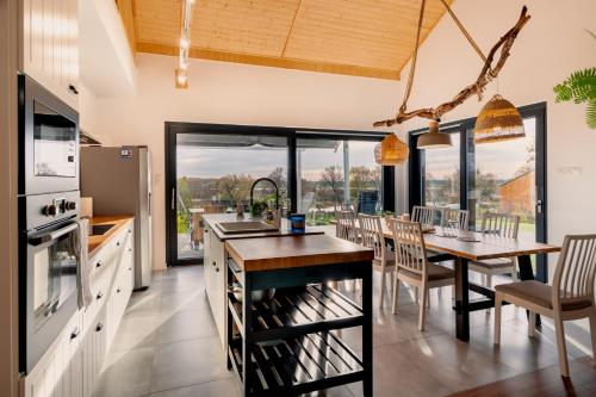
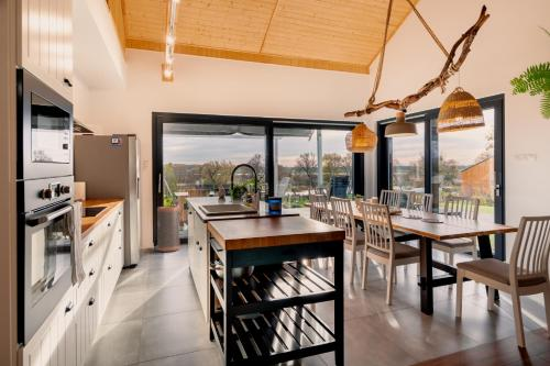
+ trash can [156,206,182,253]
